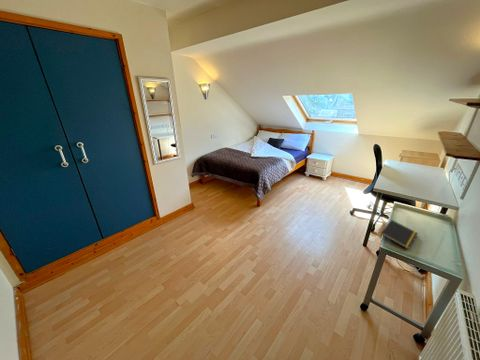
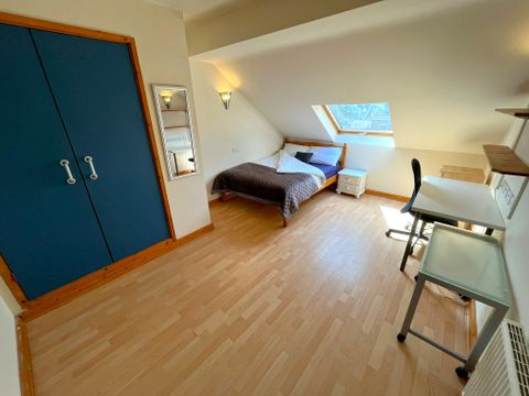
- notepad [379,219,419,250]
